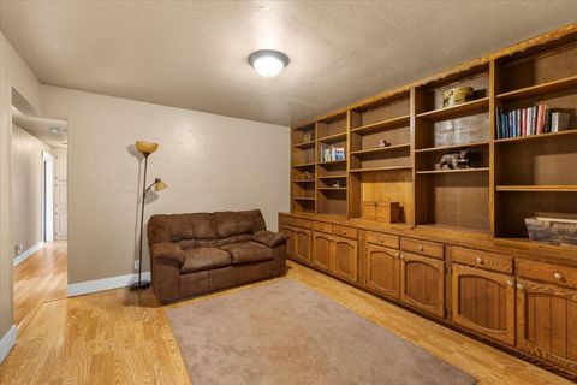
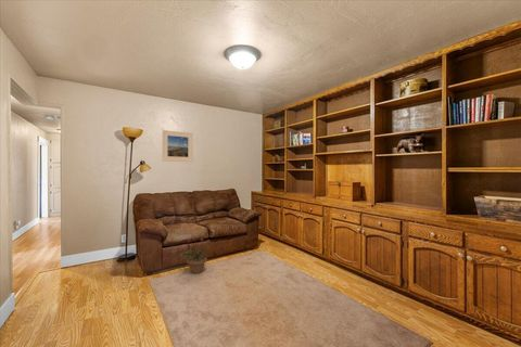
+ potted plant [180,236,212,274]
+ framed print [162,129,194,163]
